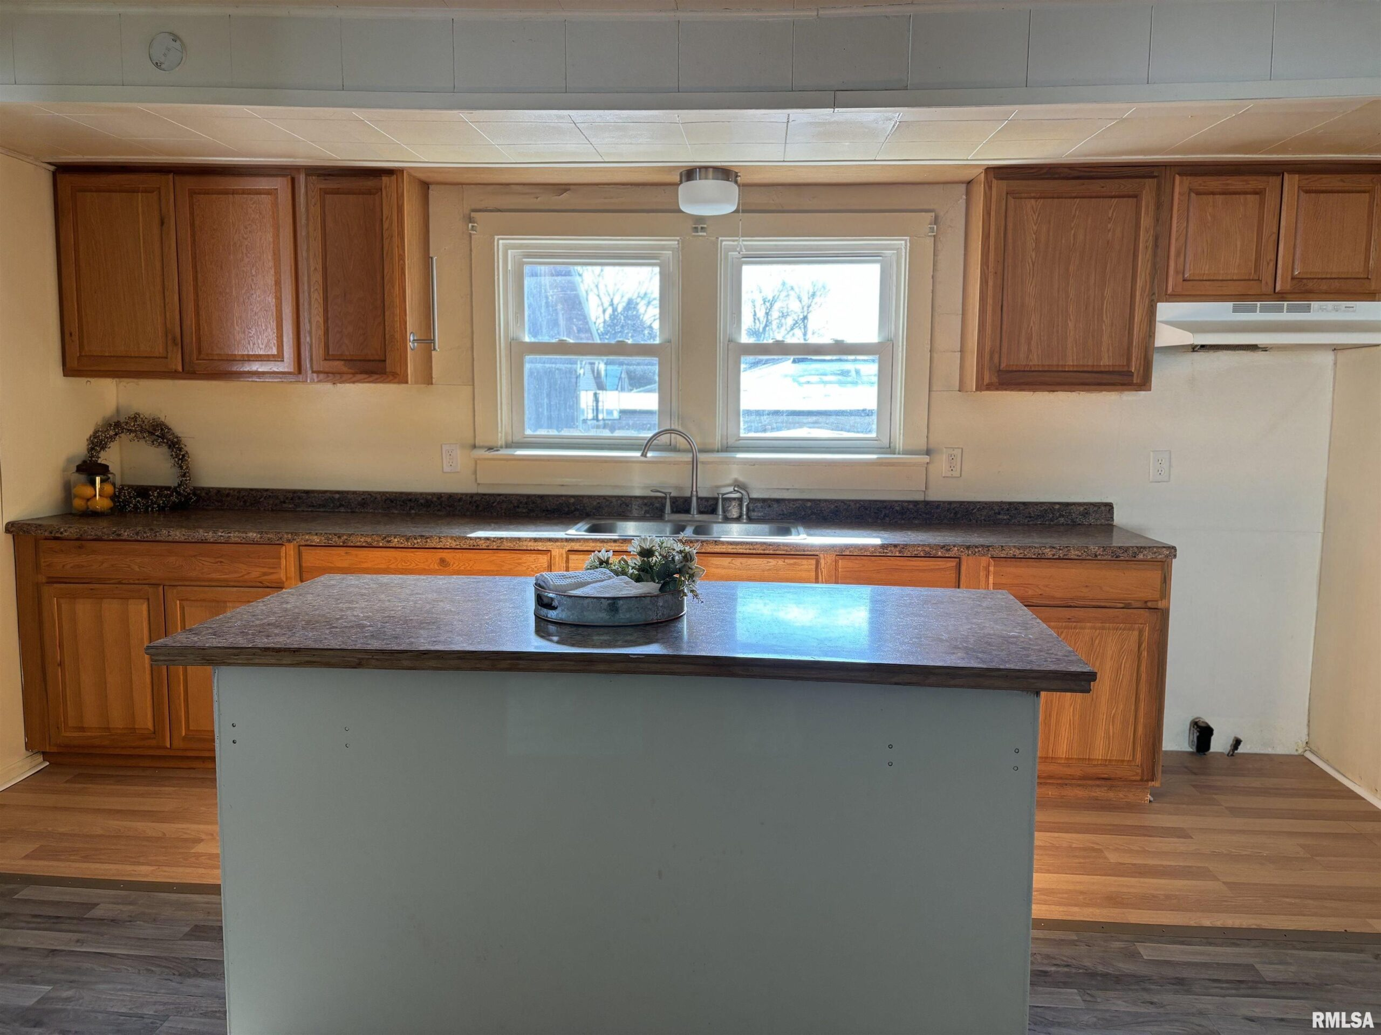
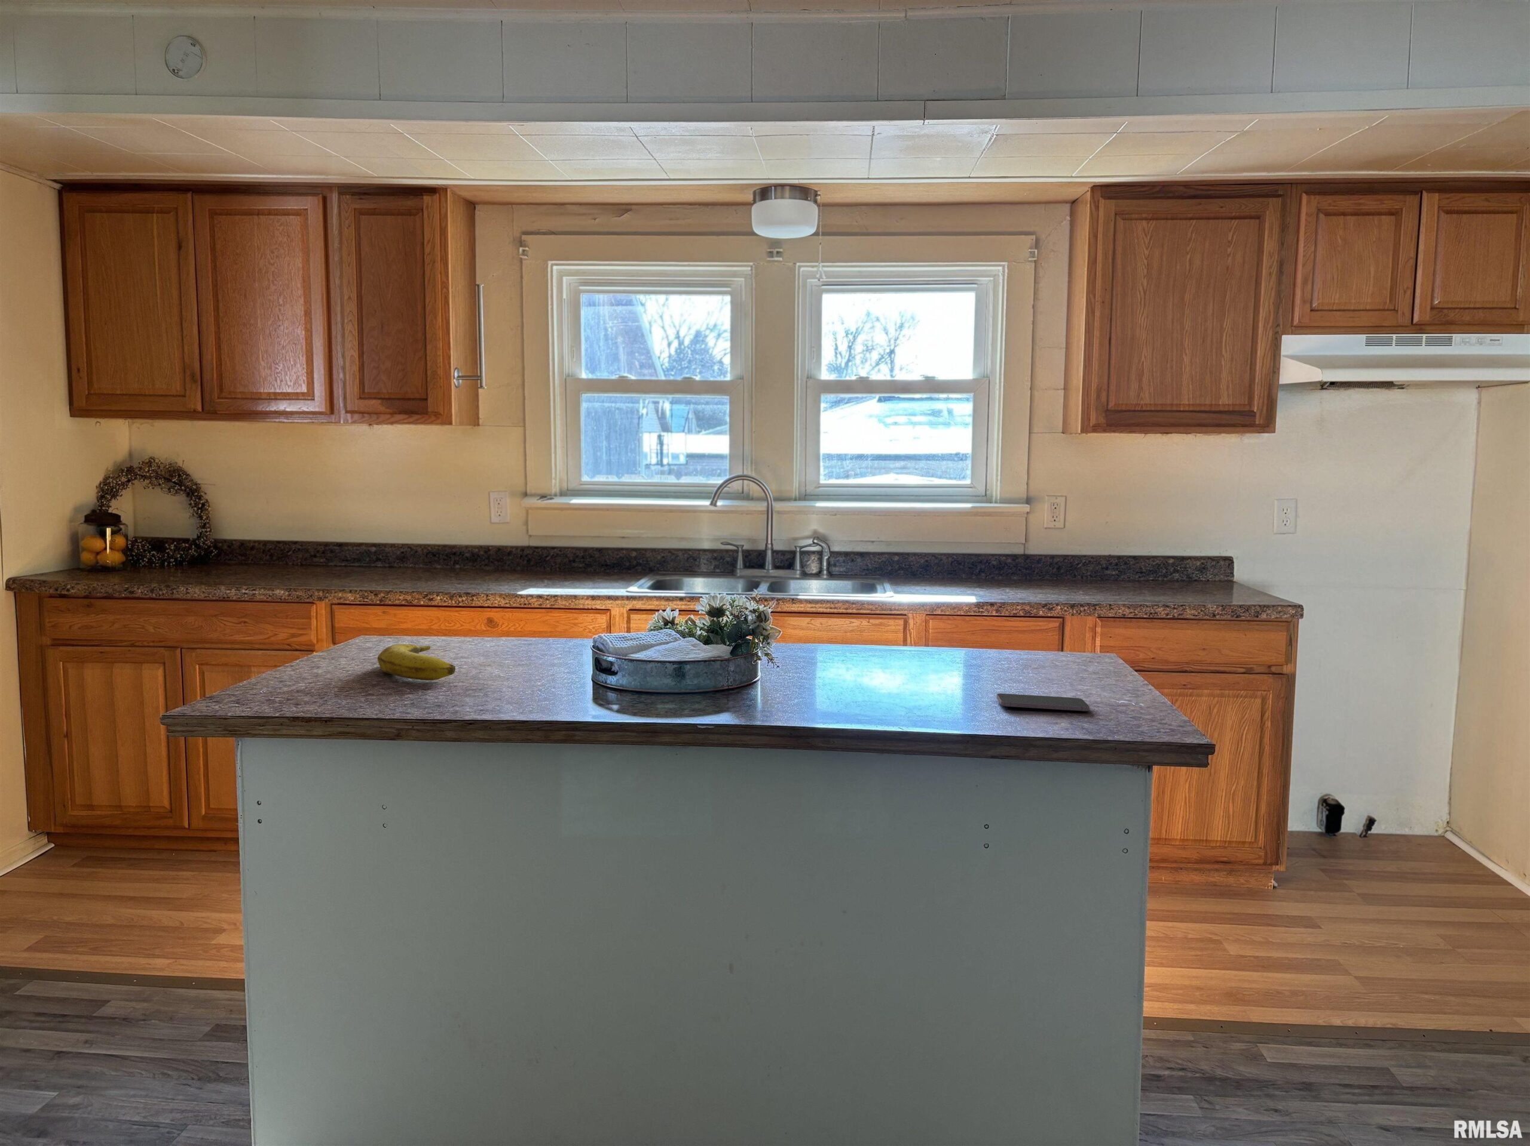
+ smartphone [996,693,1090,711]
+ banana [377,644,457,681]
